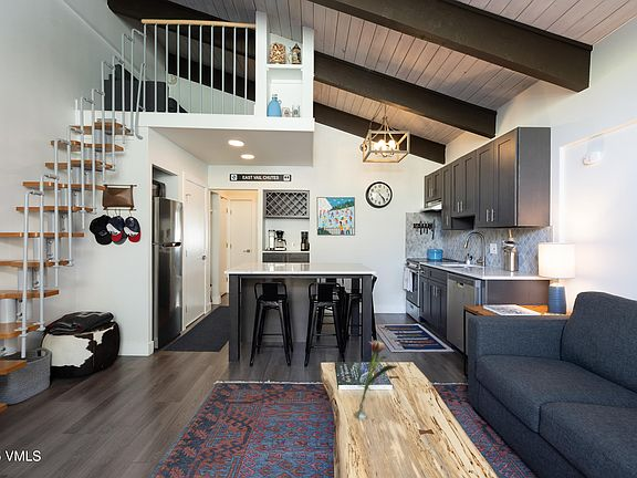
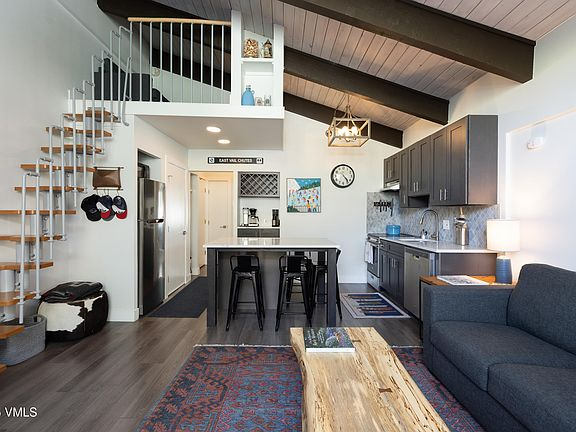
- flower [353,340,398,420]
